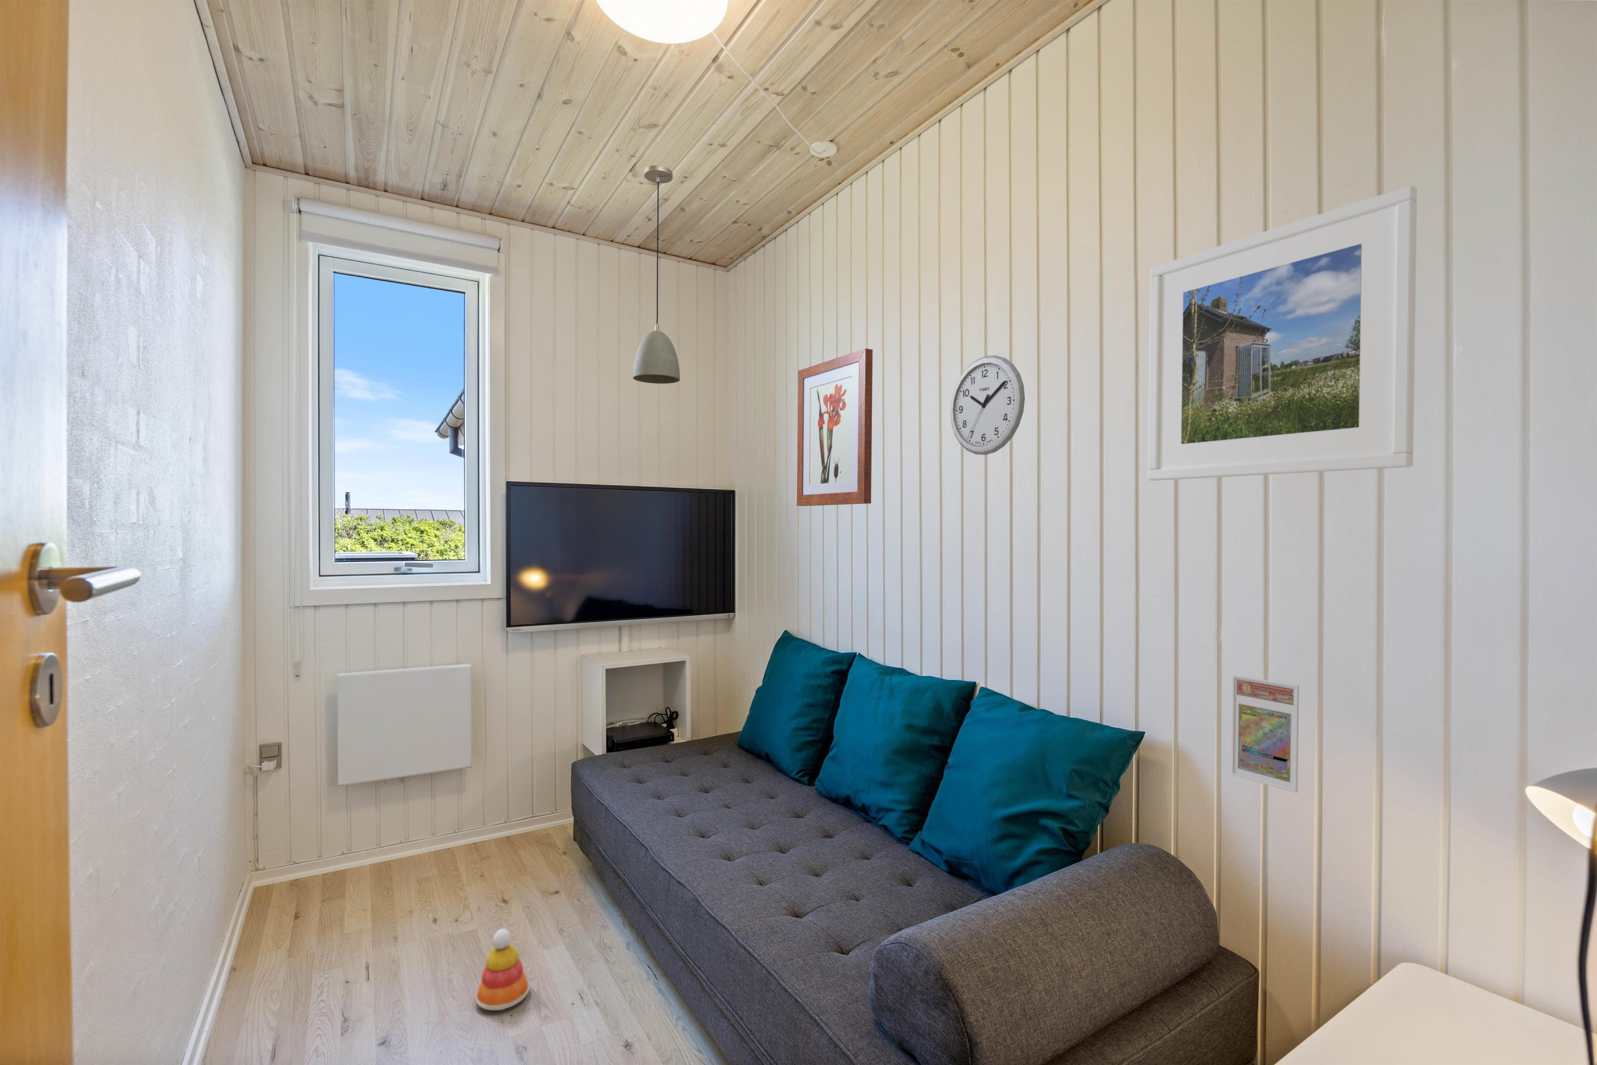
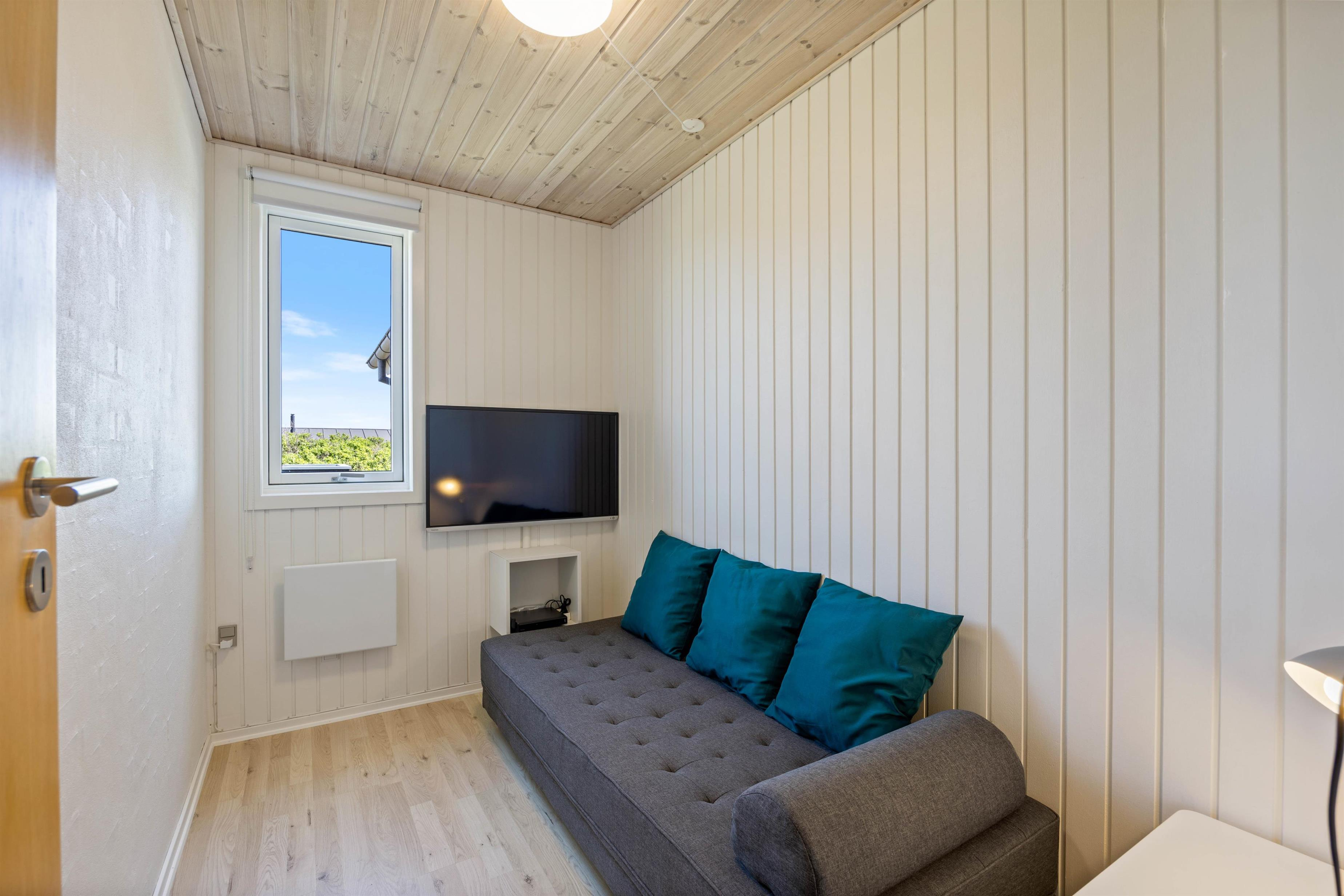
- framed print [1147,185,1418,481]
- light fixture [632,165,681,384]
- wall clock [949,355,1025,455]
- wall art [796,348,873,506]
- stacking toy [474,928,530,1010]
- trading card display case [1231,675,1300,794]
